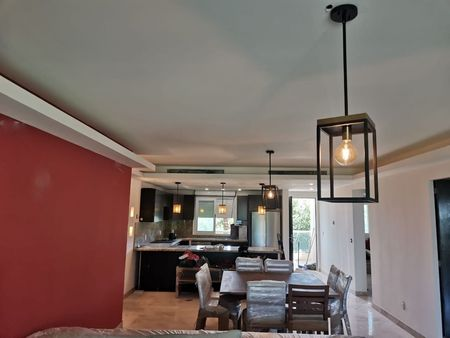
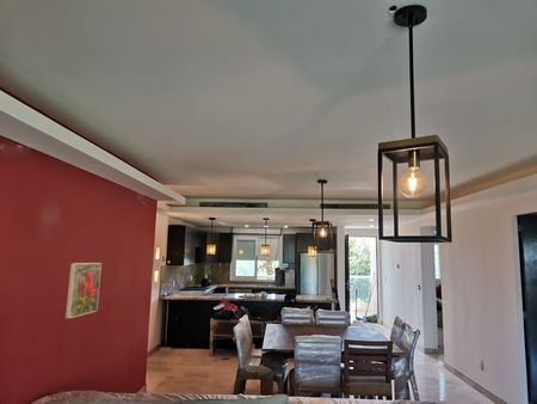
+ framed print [64,262,103,319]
